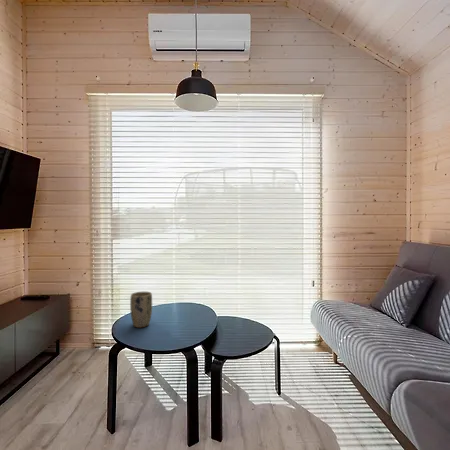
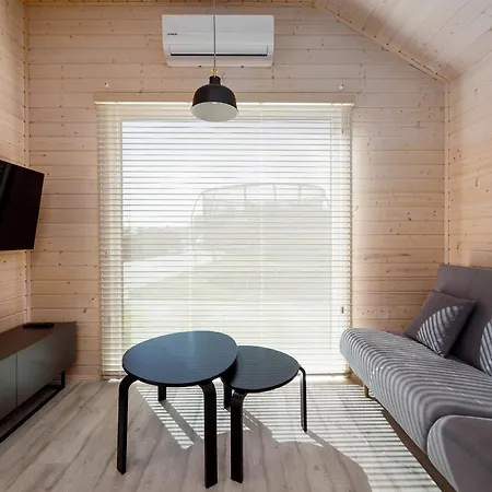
- plant pot [129,291,153,328]
